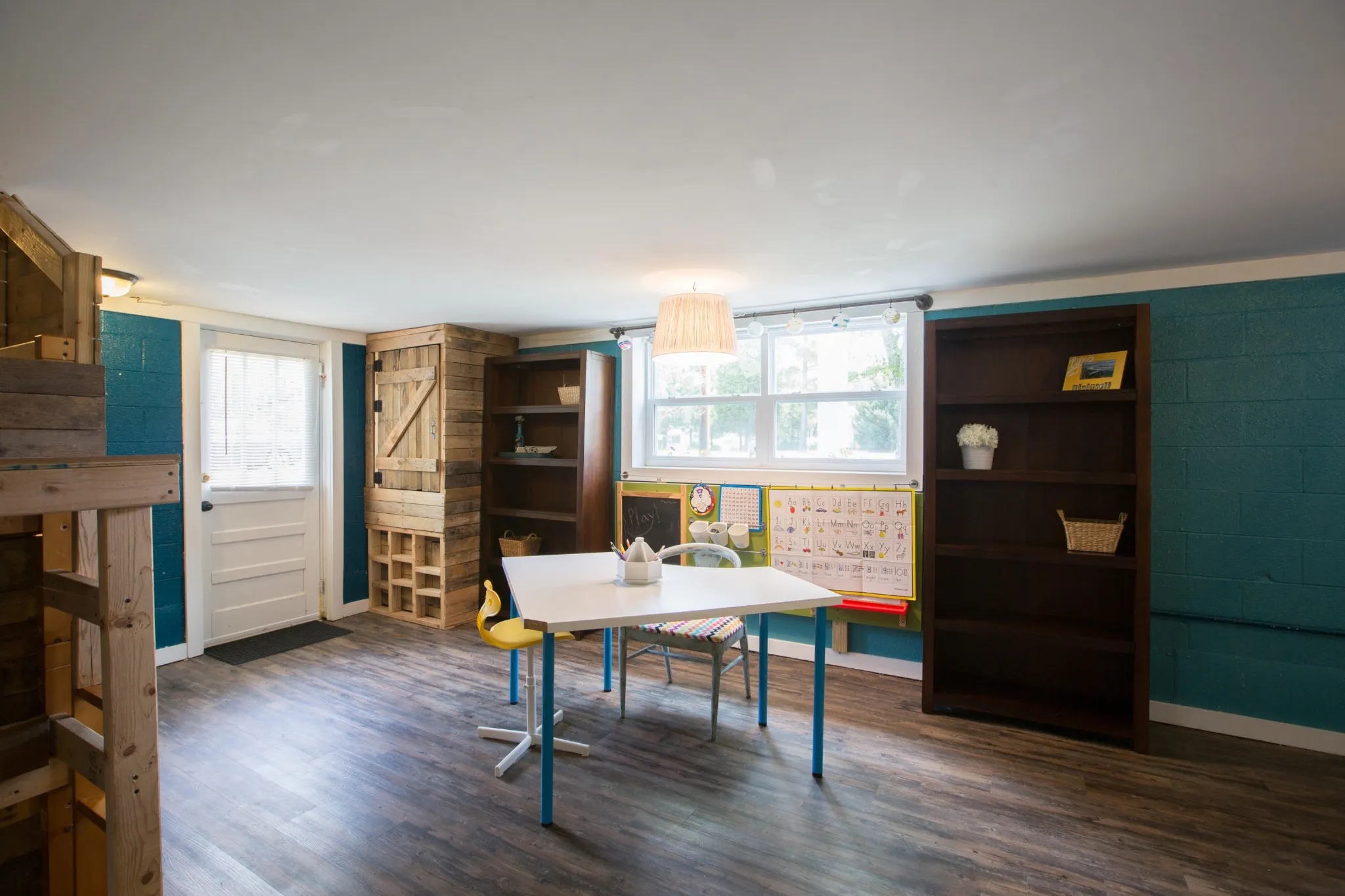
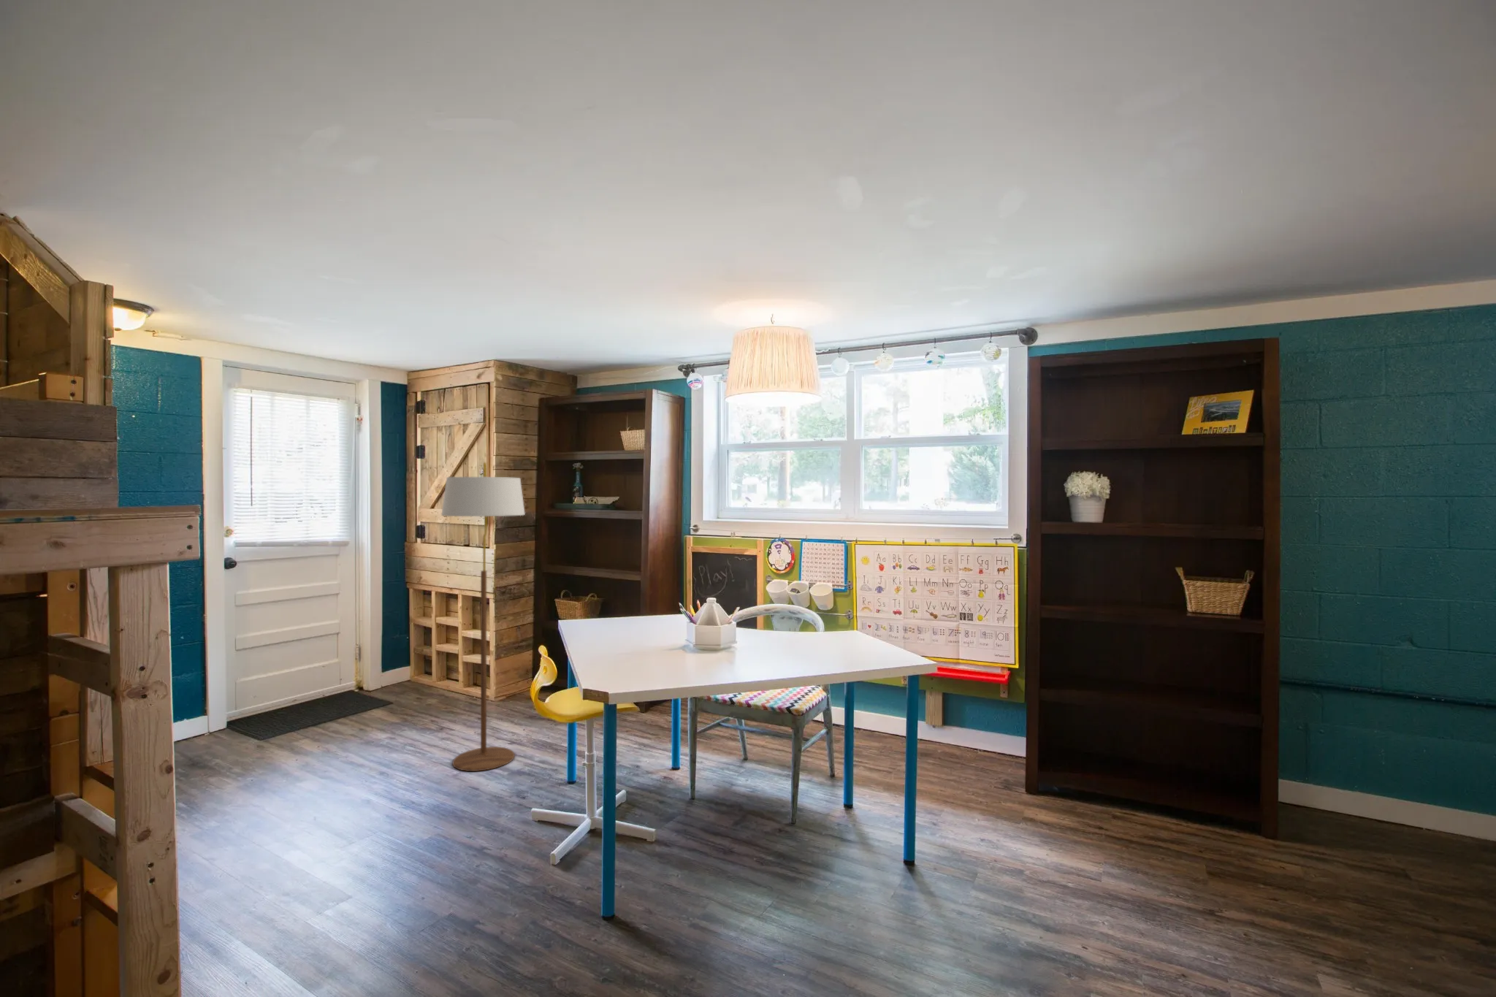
+ floor lamp [440,462,526,772]
